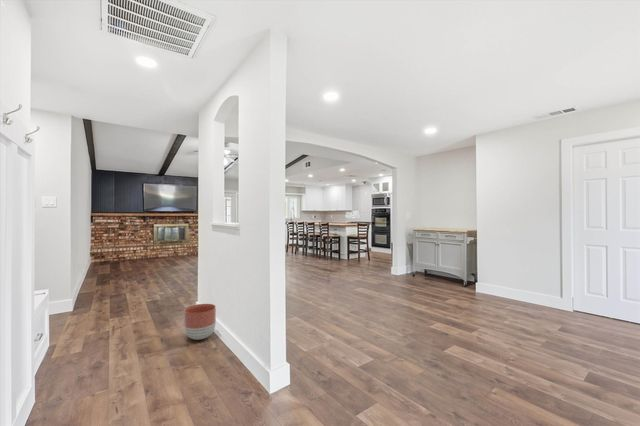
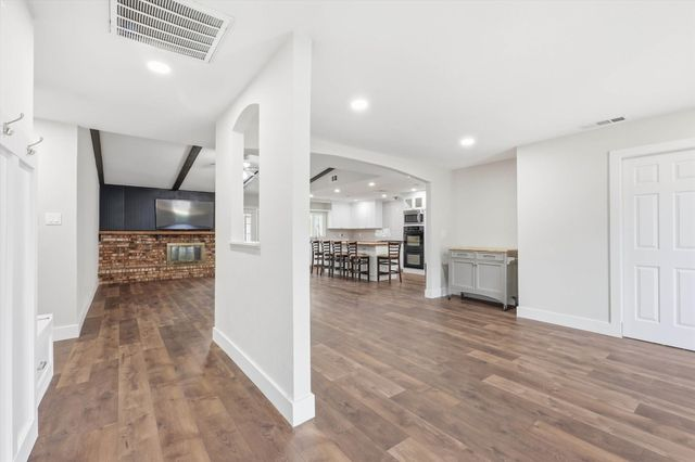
- planter [183,303,217,341]
